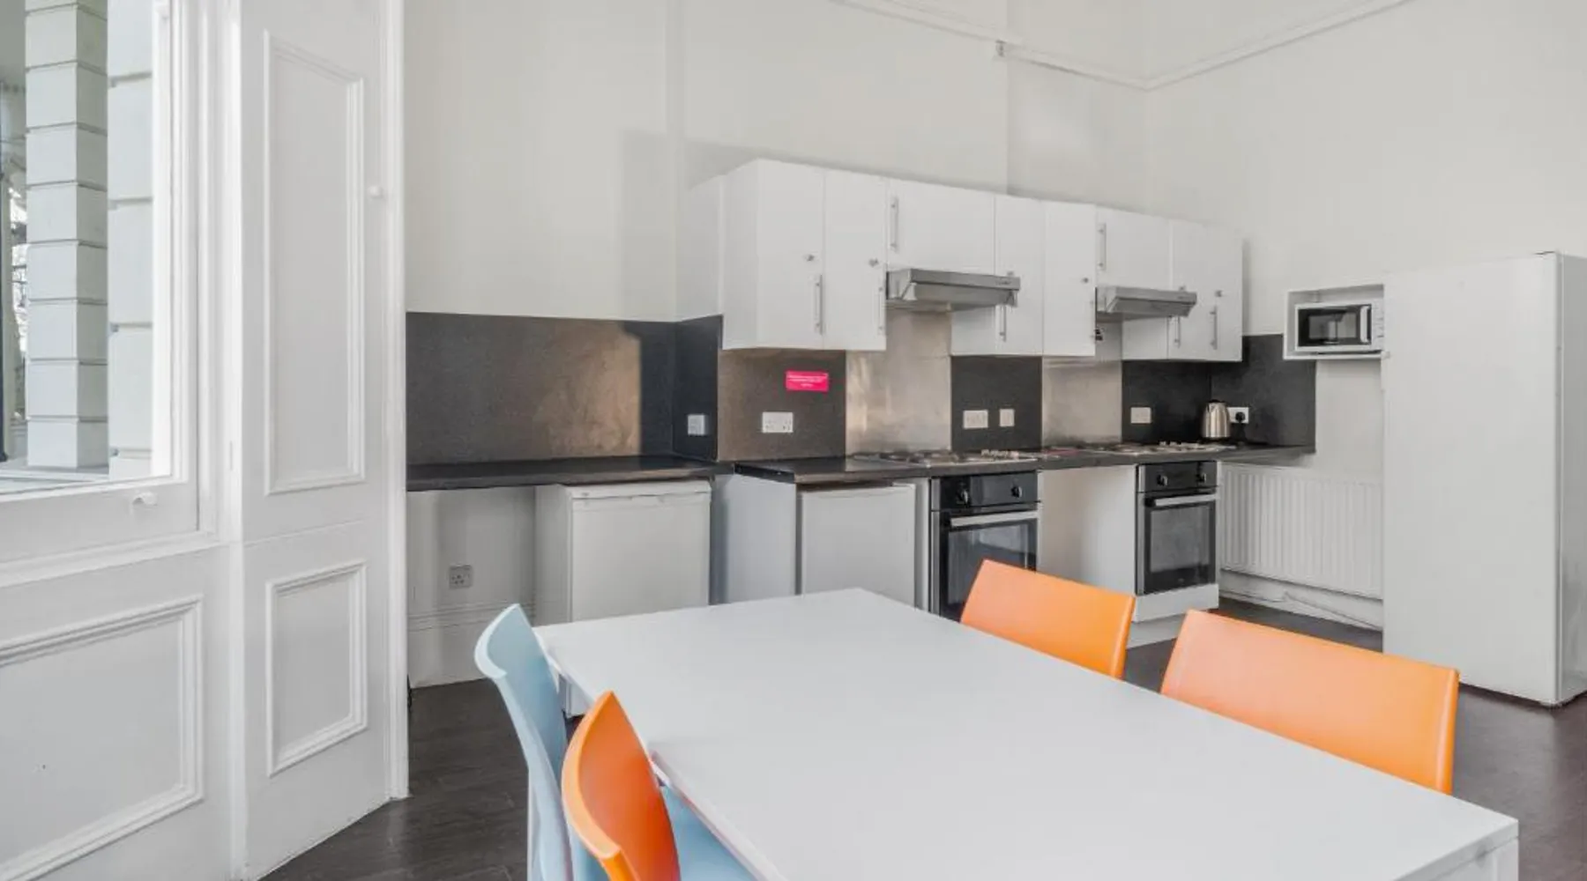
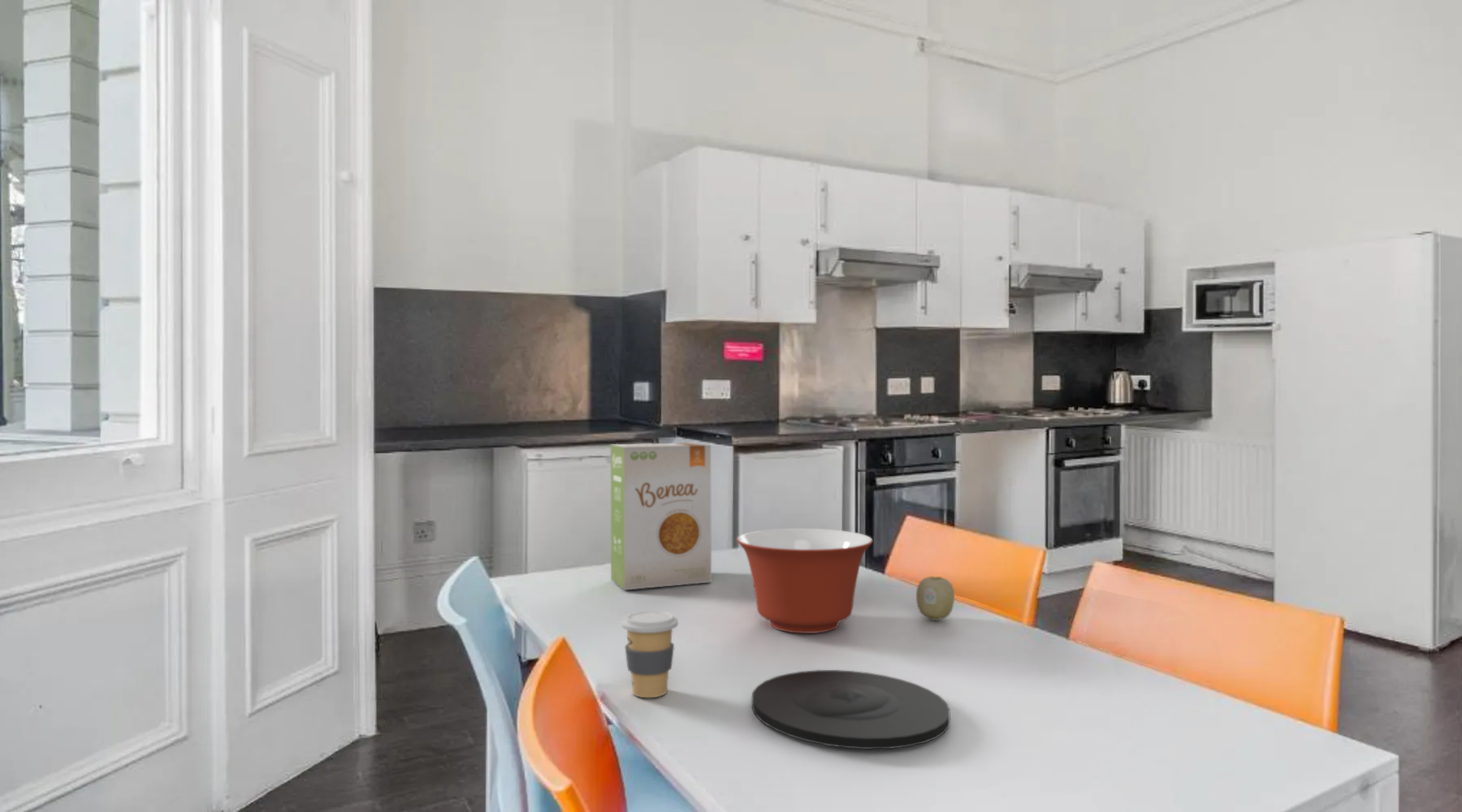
+ mixing bowl [736,528,874,634]
+ fruit [915,576,955,621]
+ plate [751,669,950,750]
+ coffee cup [621,610,679,698]
+ food box [610,442,712,590]
